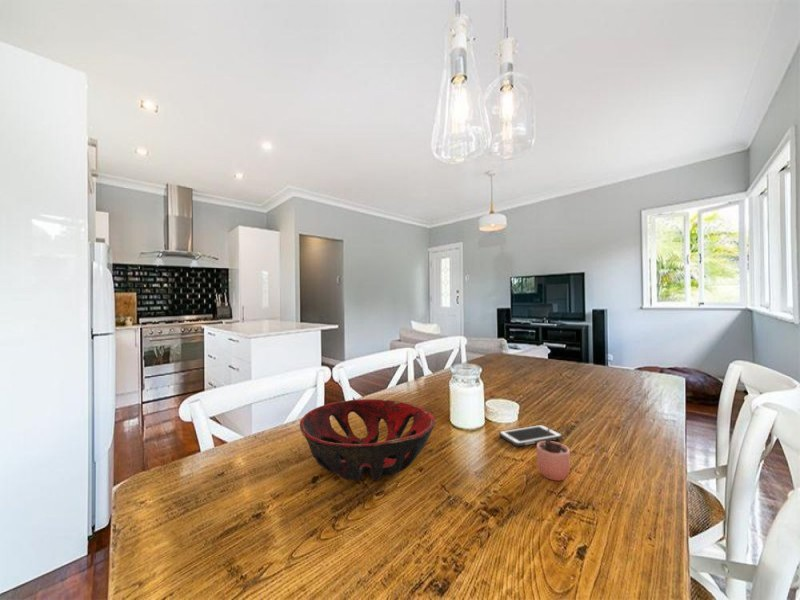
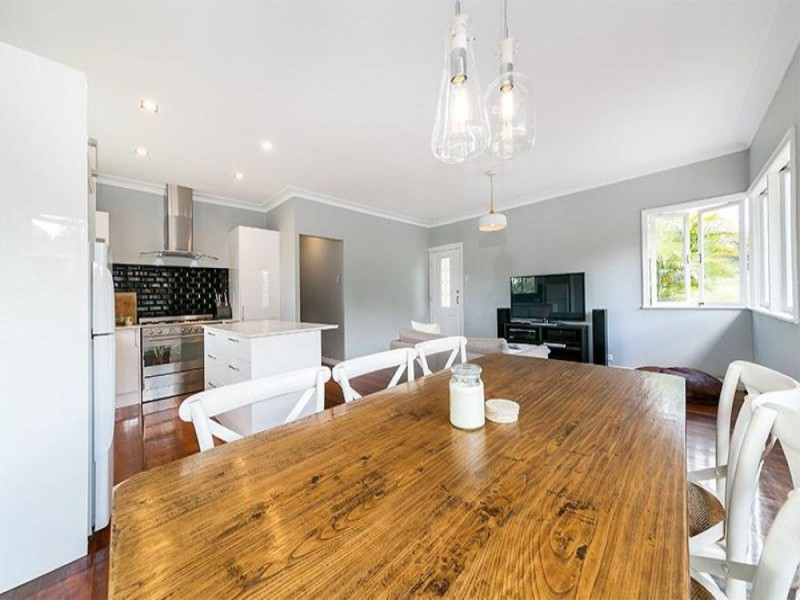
- decorative bowl [299,398,436,481]
- cocoa [536,422,571,482]
- cell phone [498,424,564,447]
